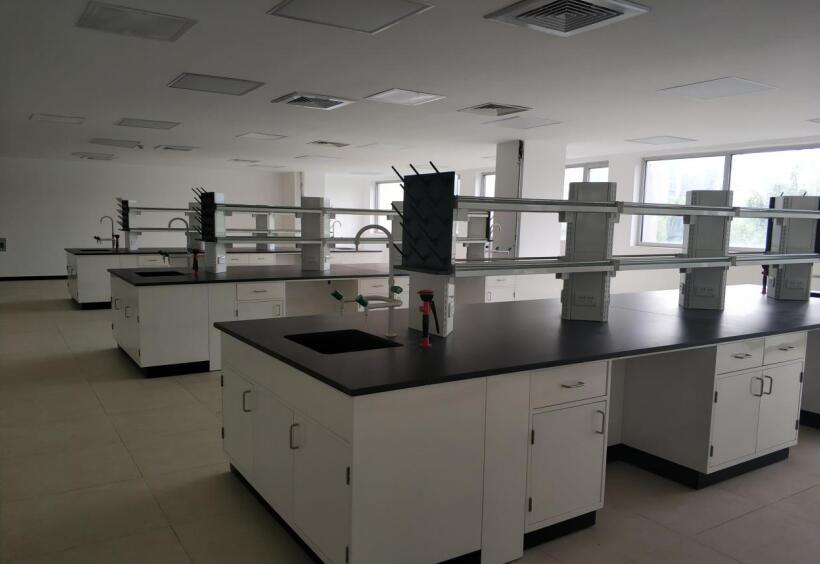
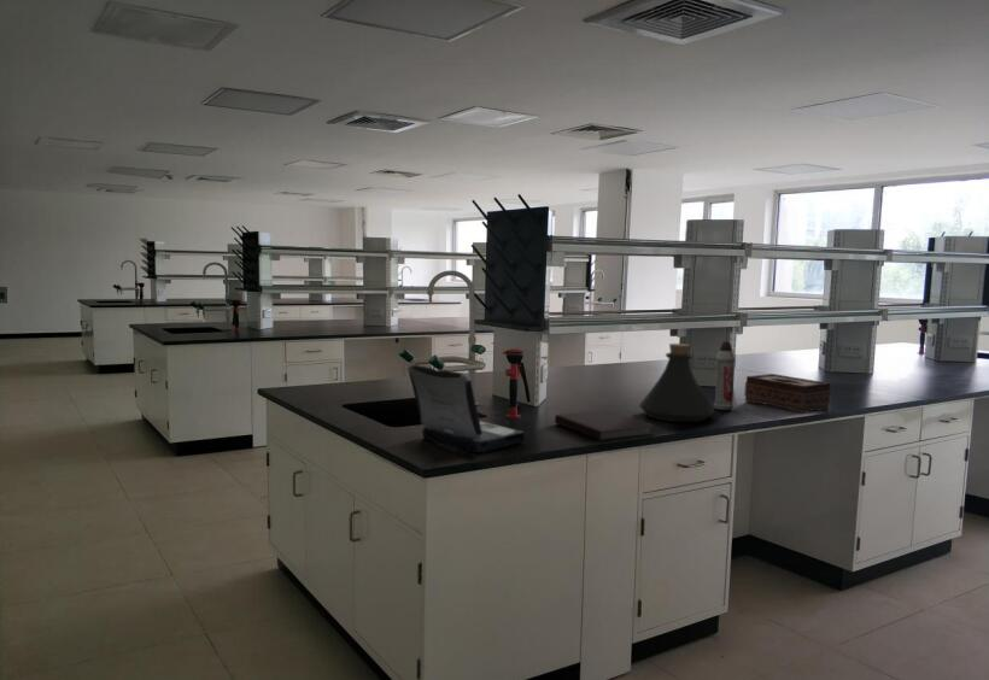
+ notebook [554,409,656,442]
+ bottle [638,342,716,423]
+ spray bottle [713,340,737,411]
+ tissue box [743,373,832,415]
+ laptop [406,363,526,458]
